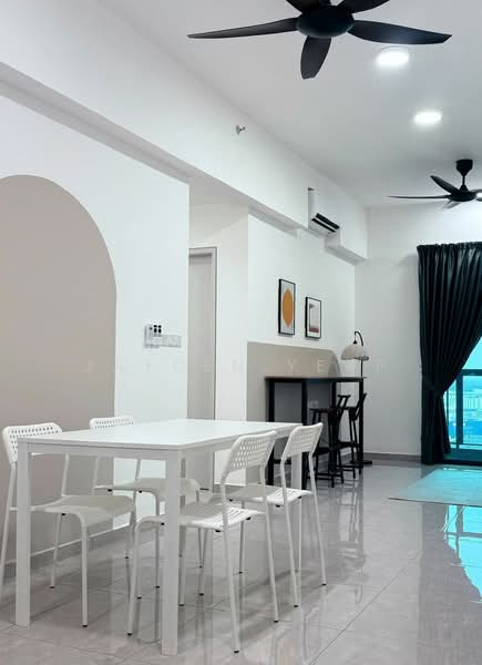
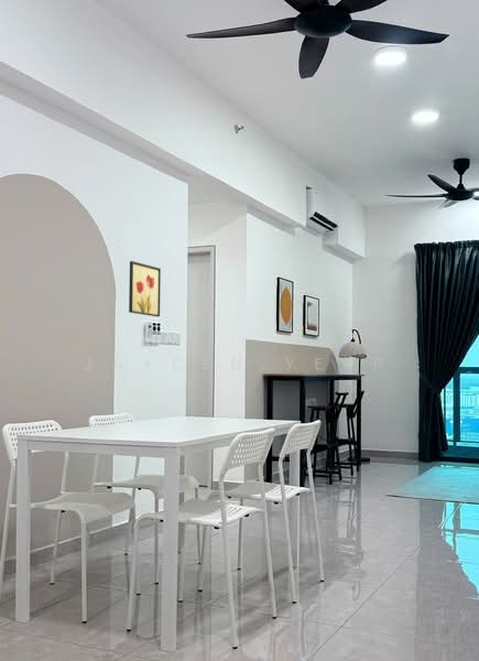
+ wall art [128,260,162,317]
